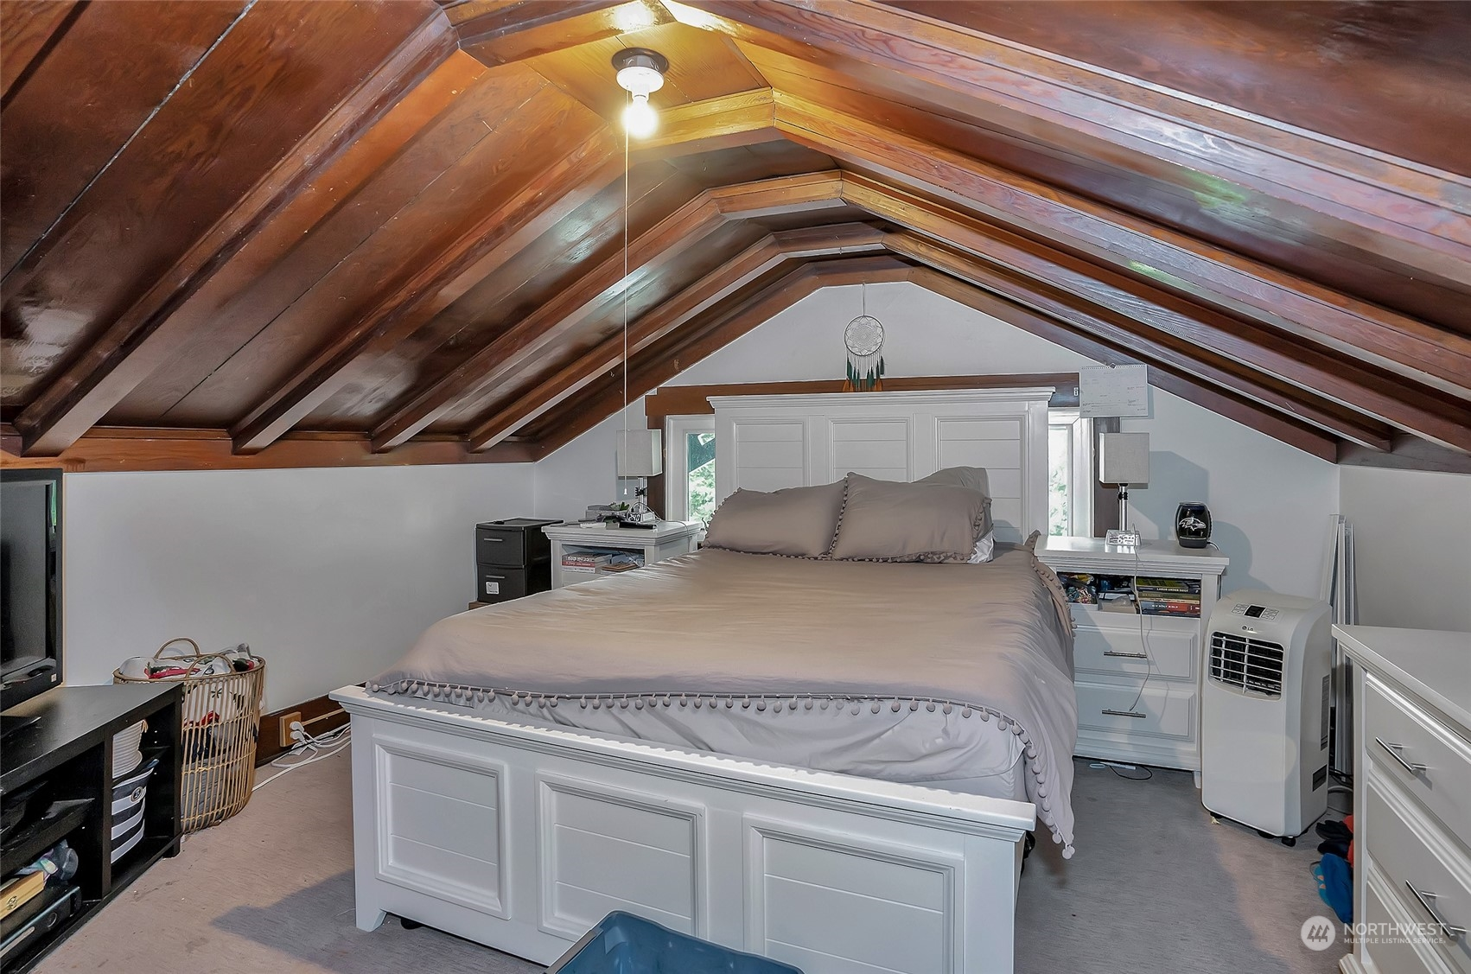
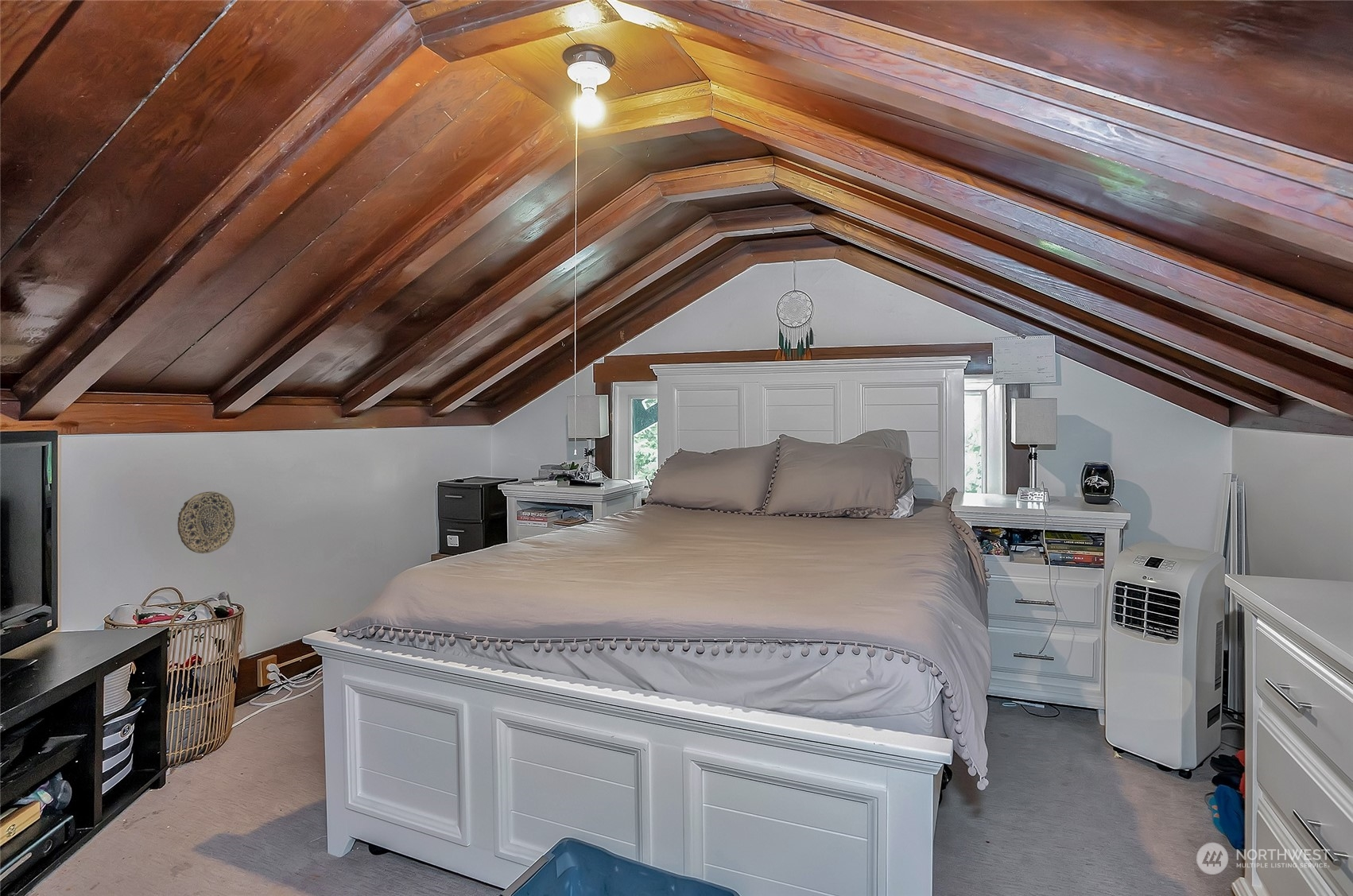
+ decorative plate [176,491,236,554]
